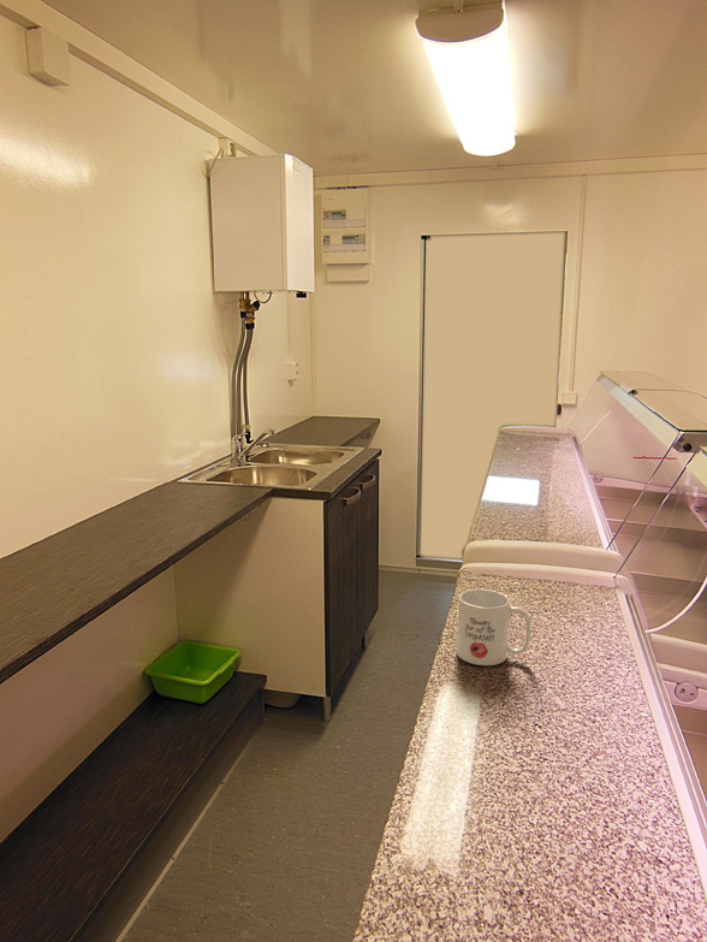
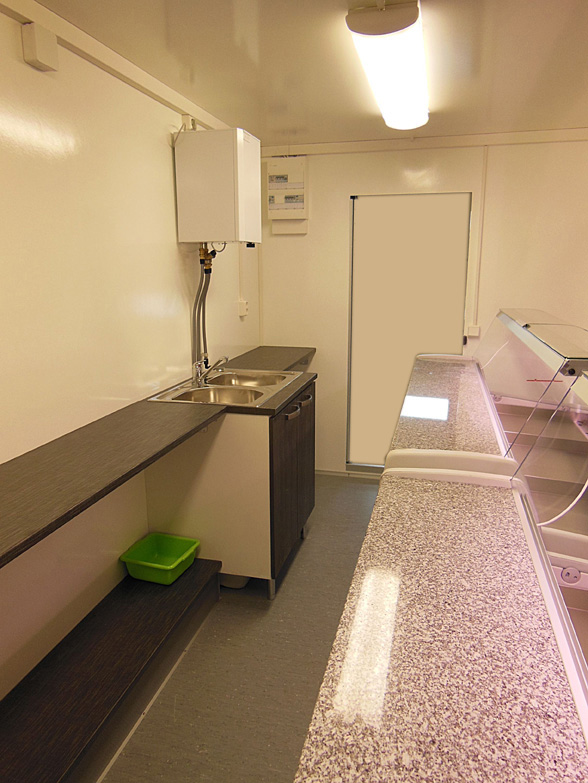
- mug [456,588,533,666]
